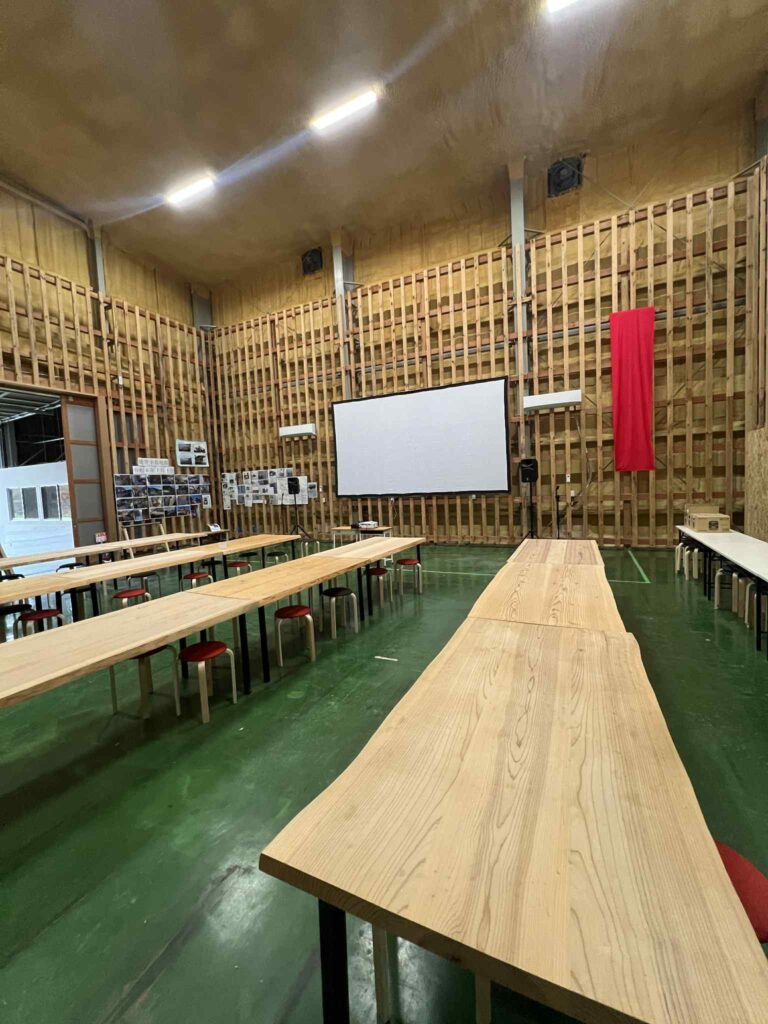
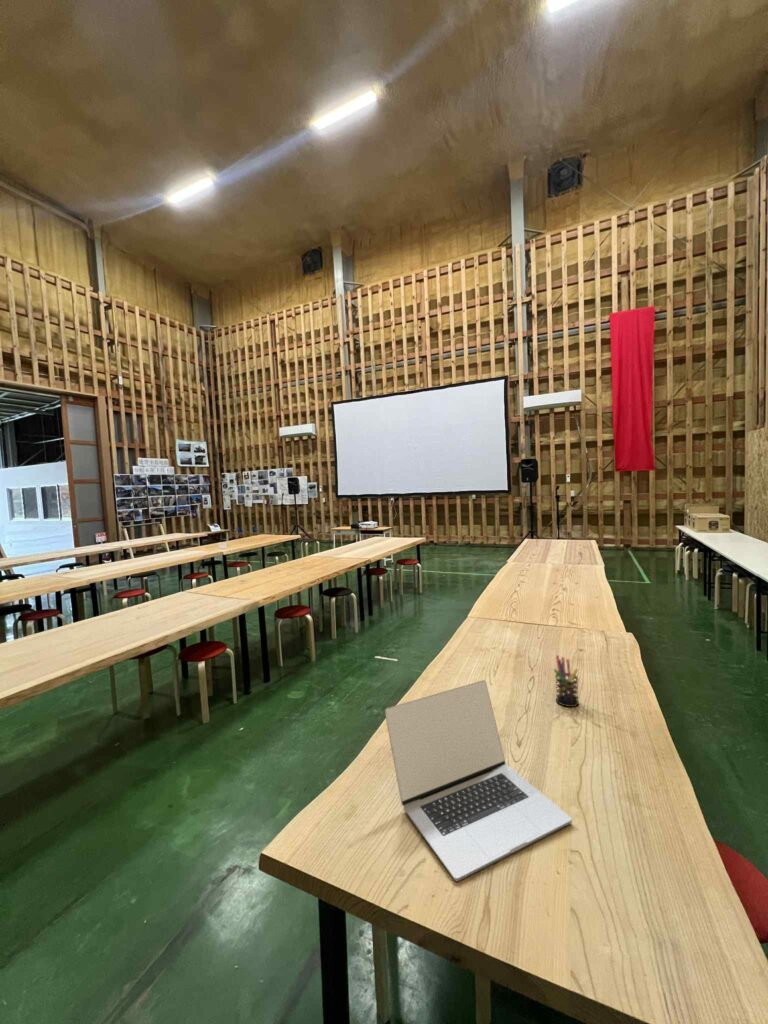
+ laptop [384,679,573,882]
+ pen holder [553,654,580,708]
